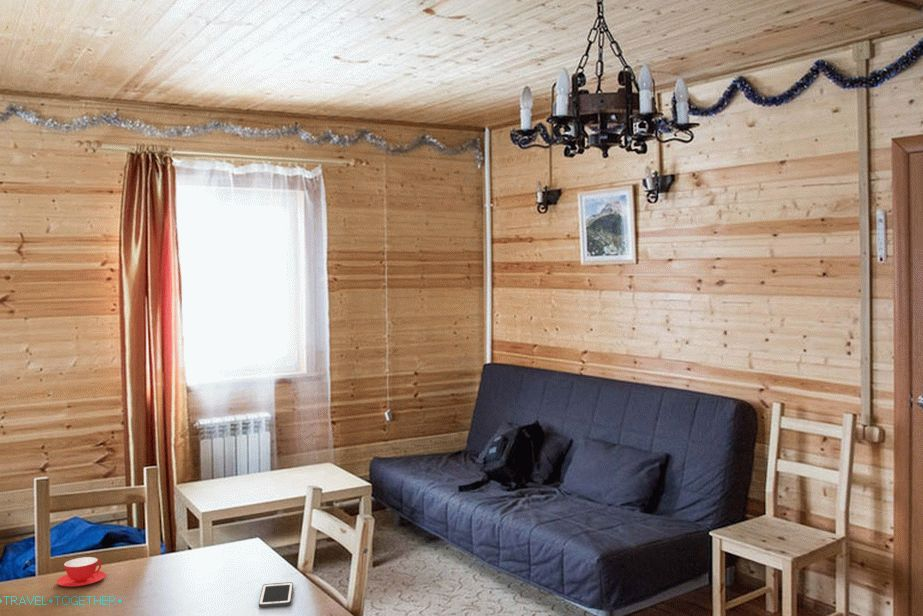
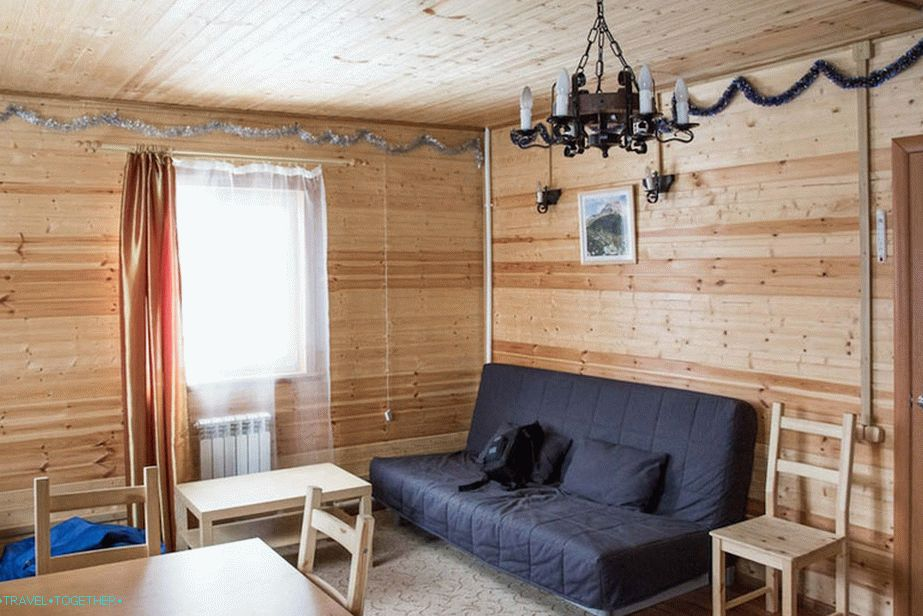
- cell phone [258,581,294,609]
- teacup [56,556,107,587]
